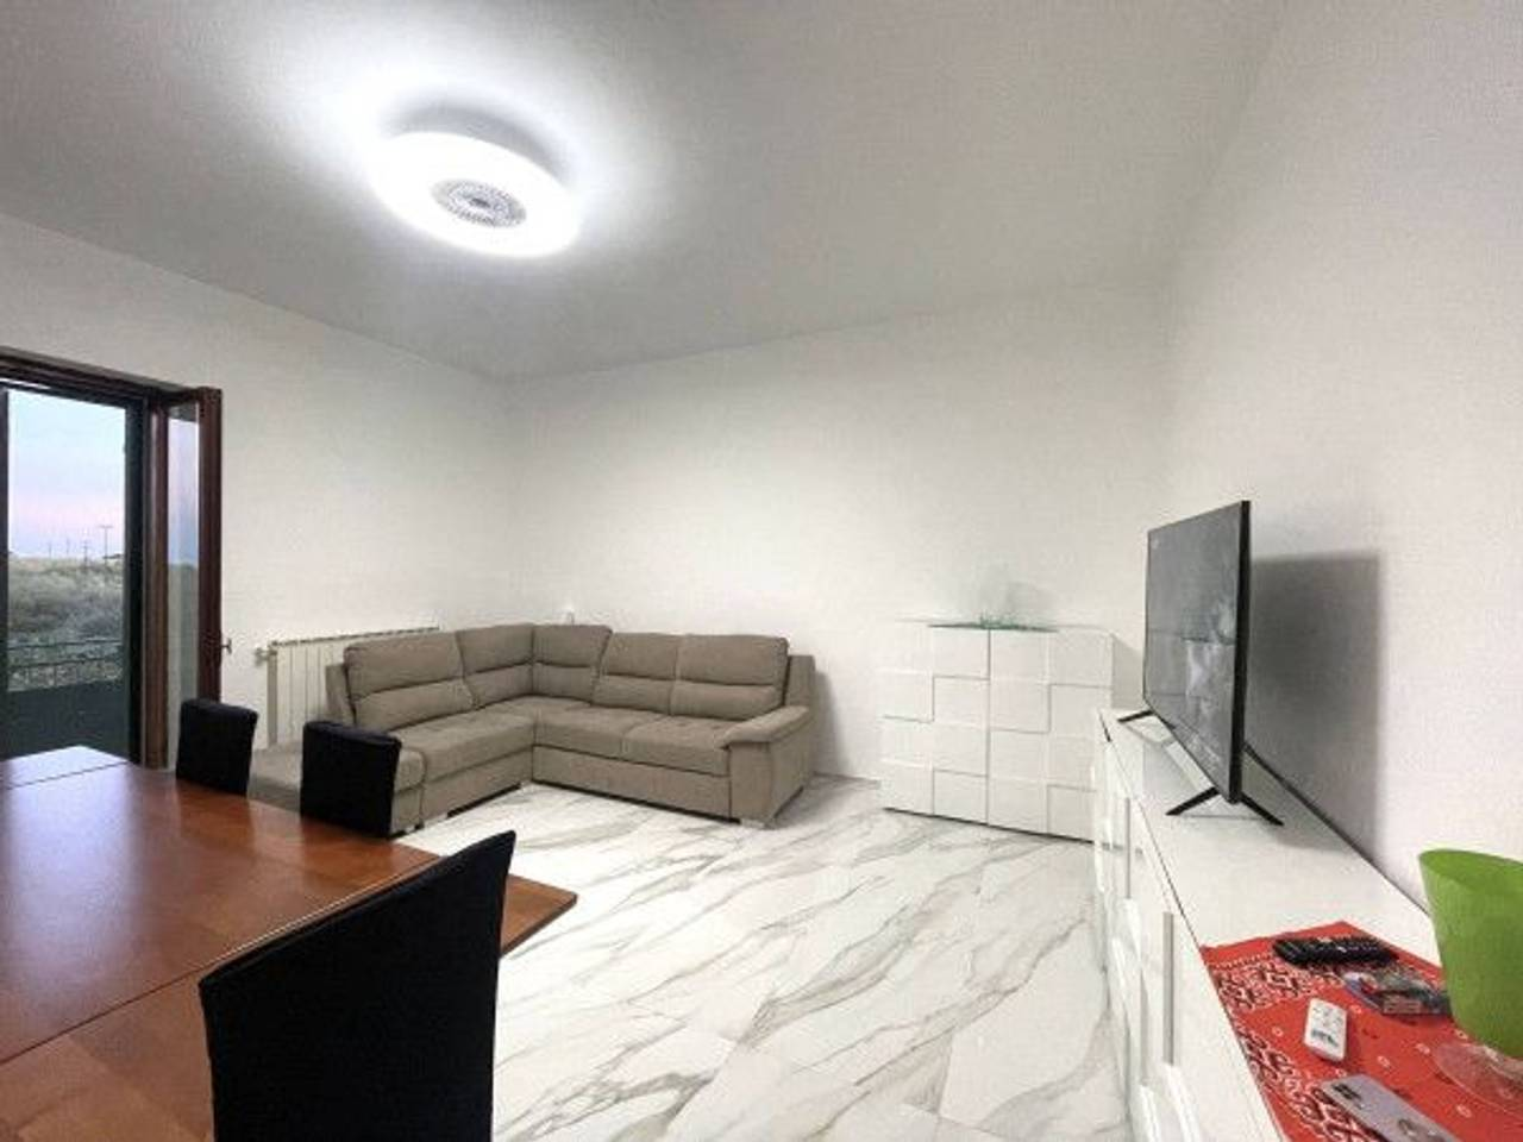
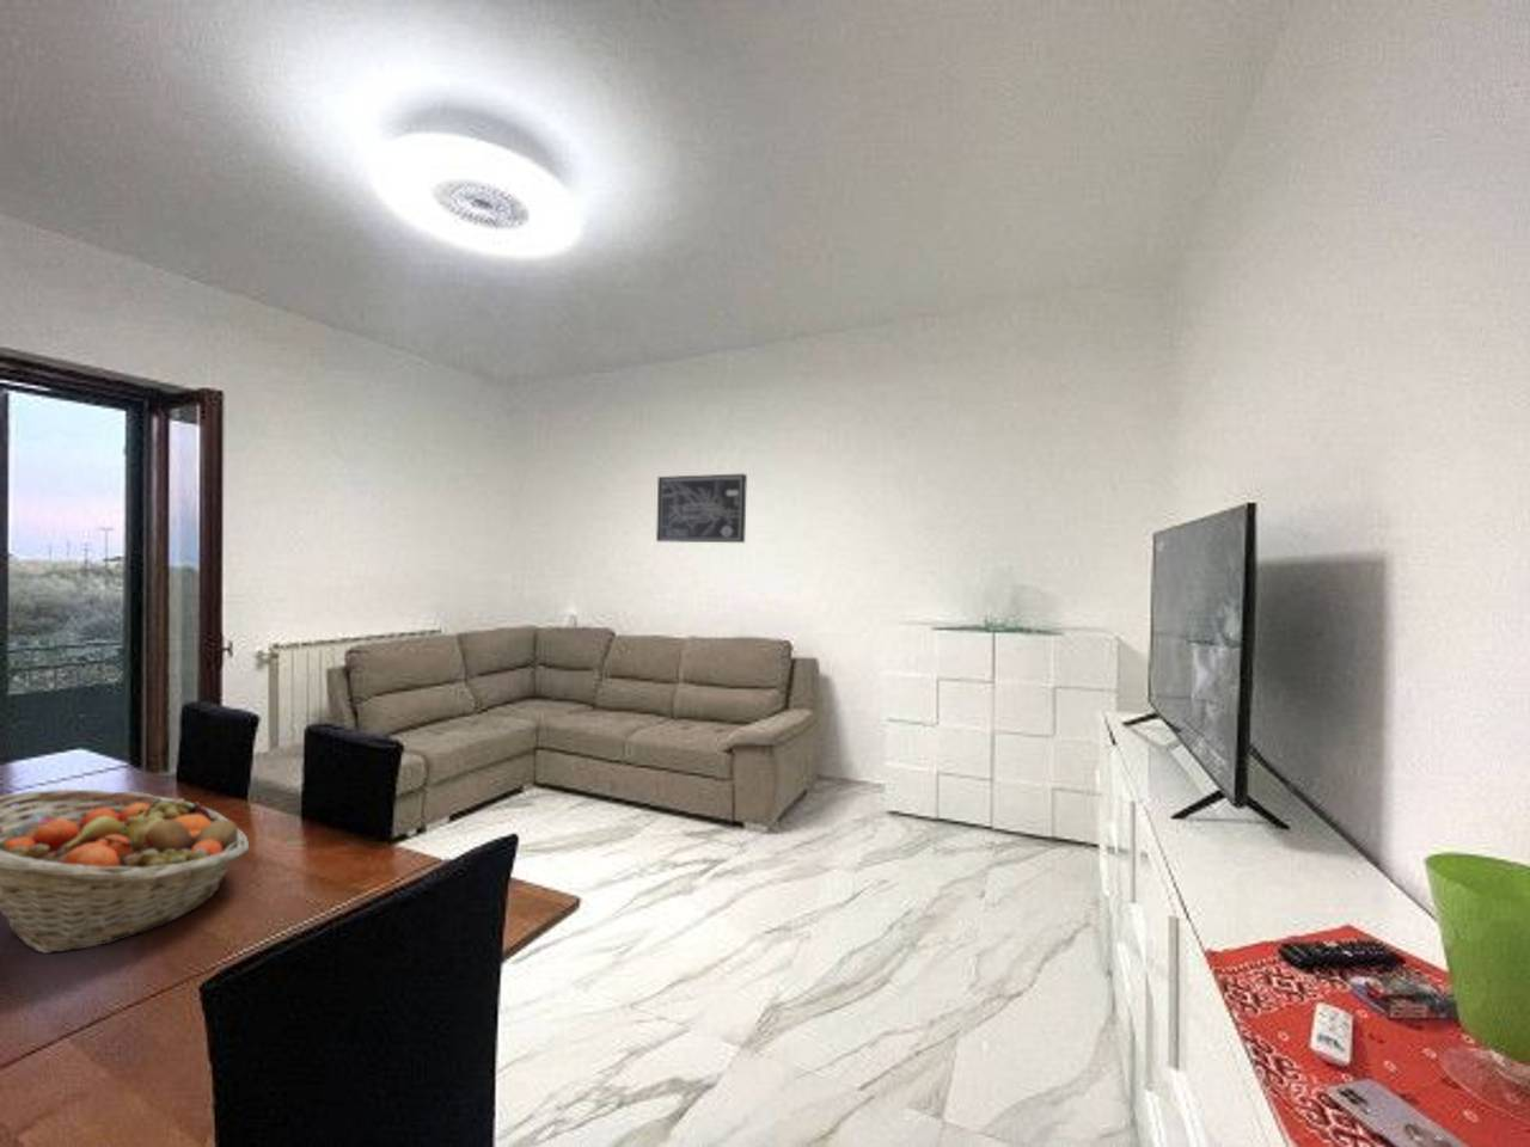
+ wall art [655,473,748,543]
+ fruit basket [0,788,251,954]
